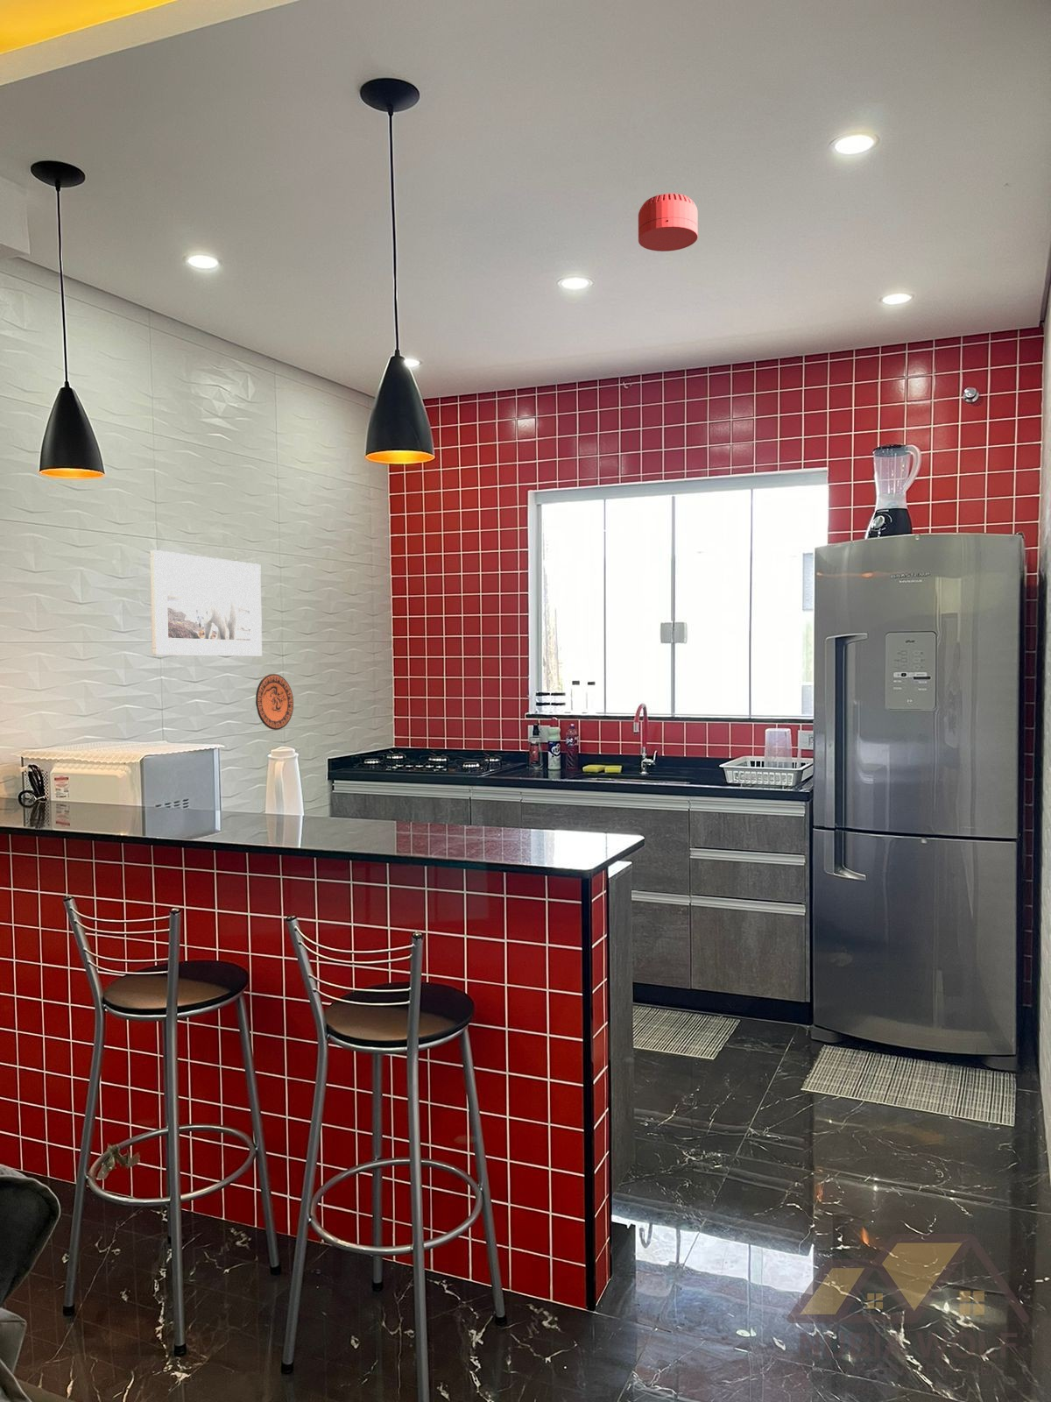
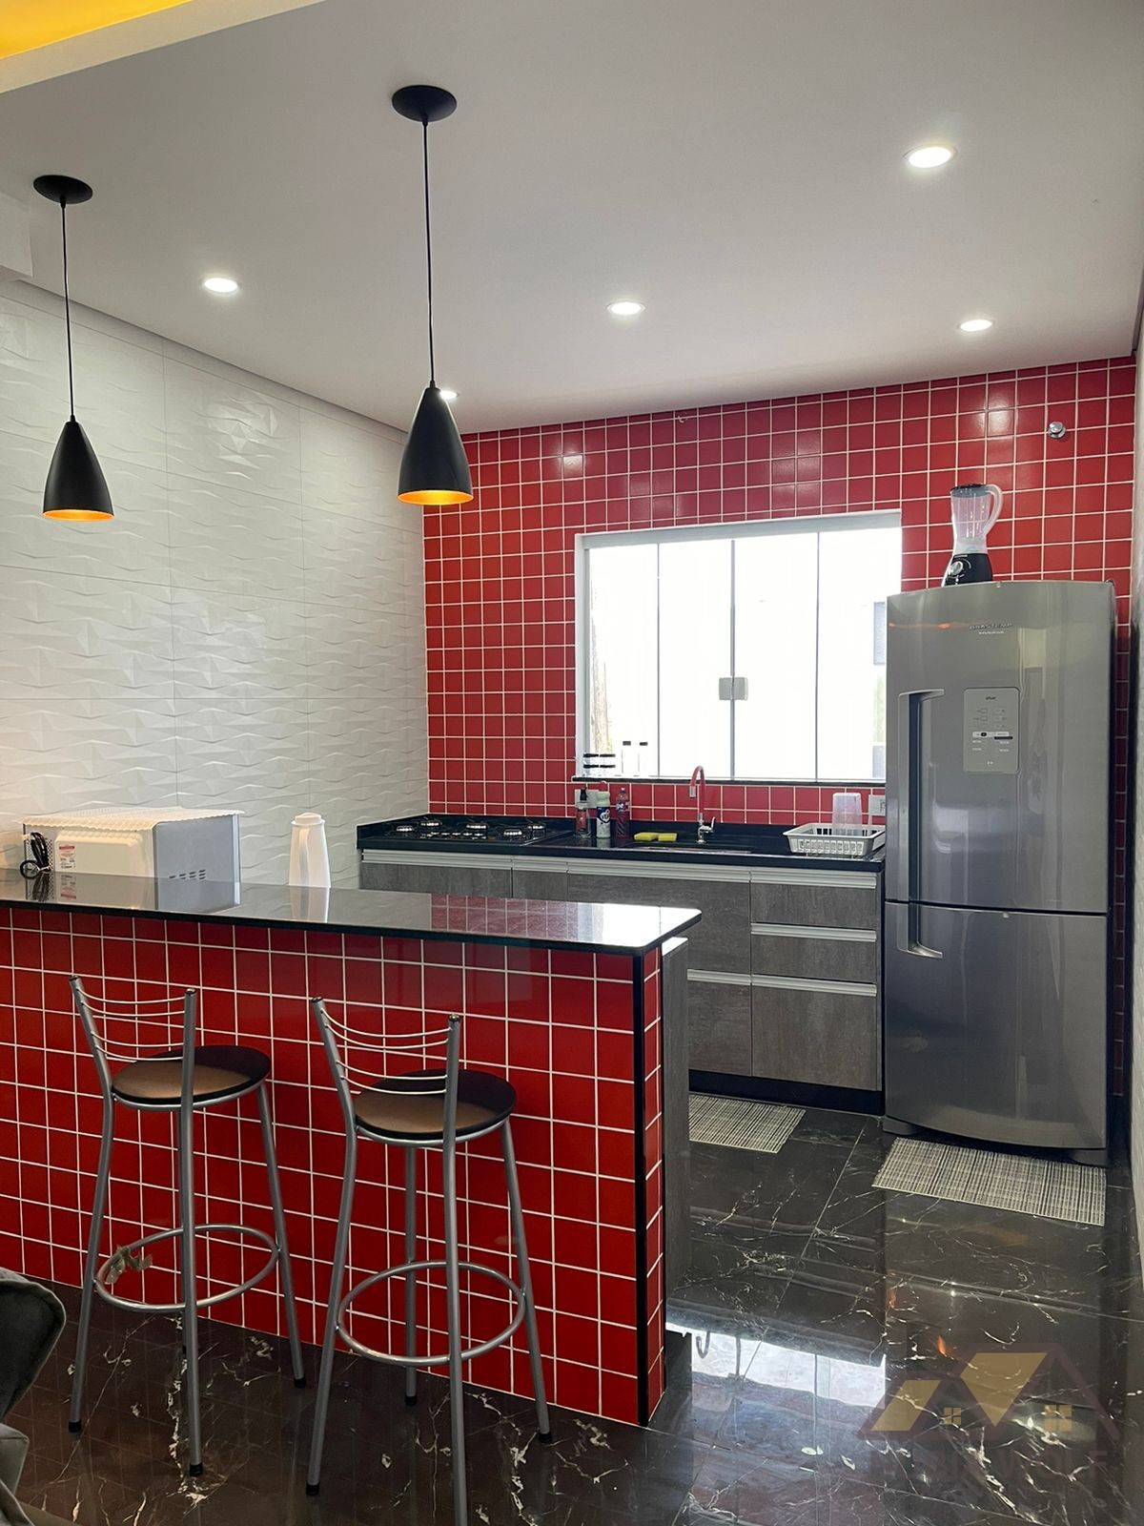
- smoke detector [638,193,699,253]
- decorative plate [255,673,295,731]
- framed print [149,550,263,657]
